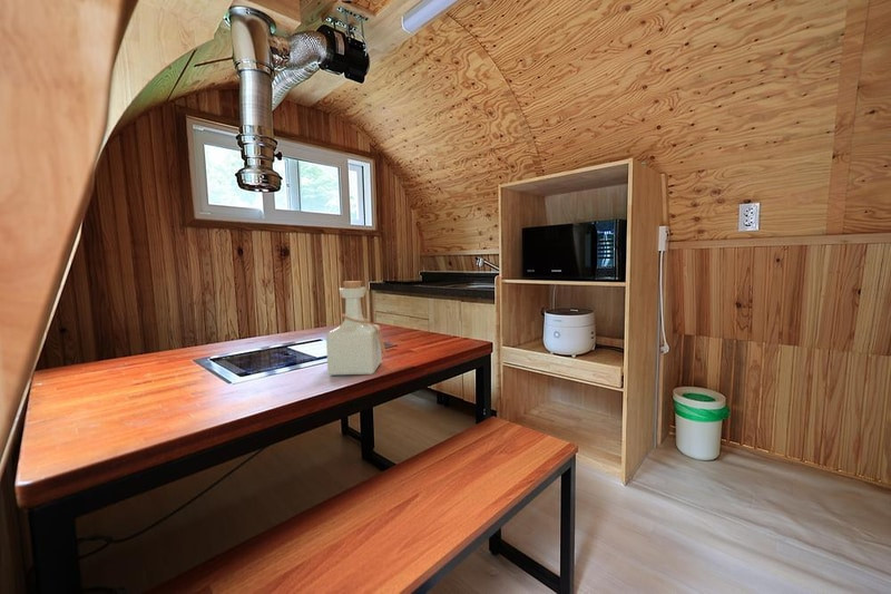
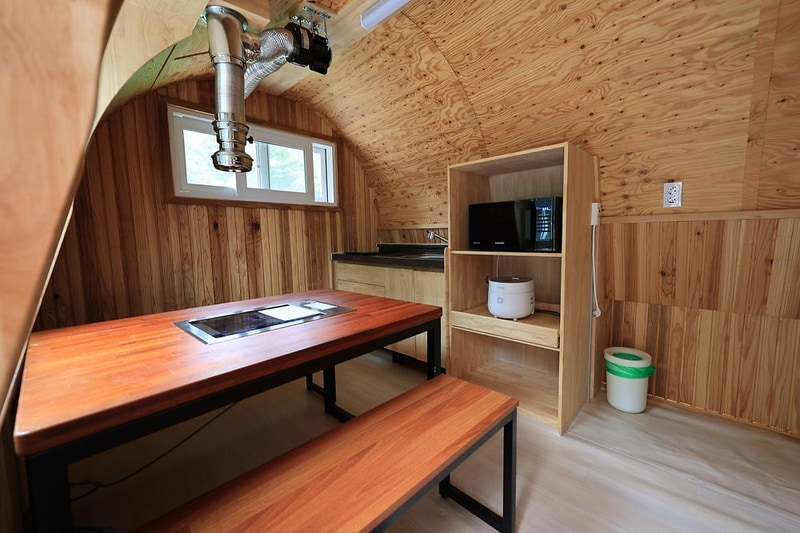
- bottle [325,280,386,377]
